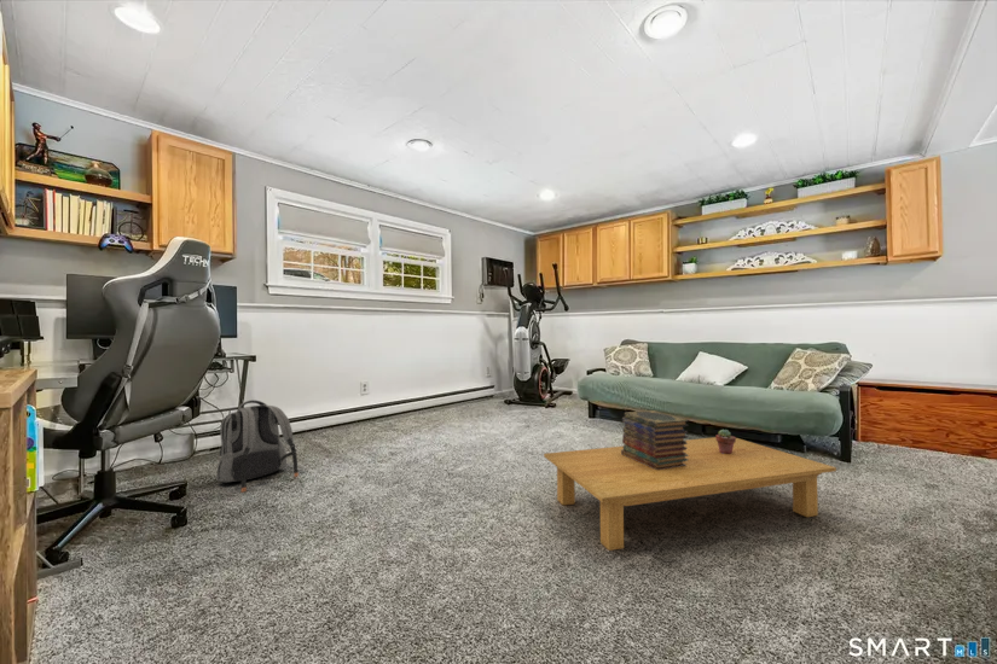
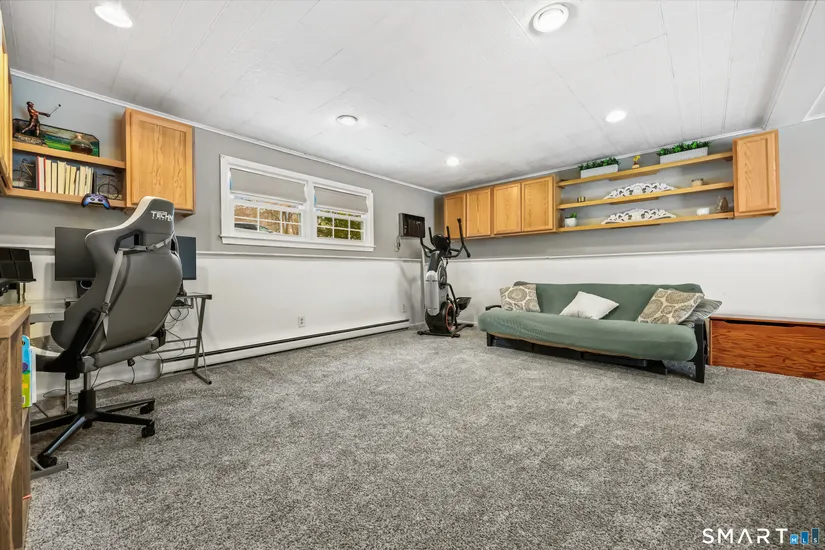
- backpack [216,398,300,494]
- book stack [621,409,690,470]
- potted succulent [714,429,737,454]
- coffee table [543,436,837,552]
